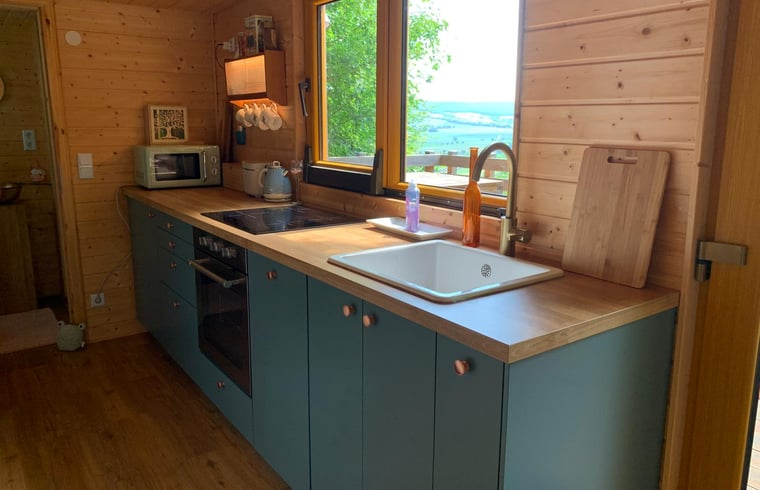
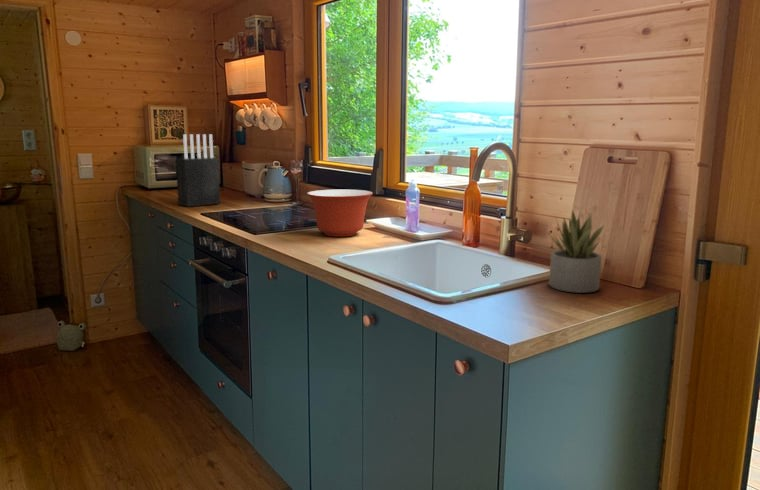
+ mixing bowl [306,189,374,238]
+ knife block [175,133,221,208]
+ succulent plant [548,209,605,294]
